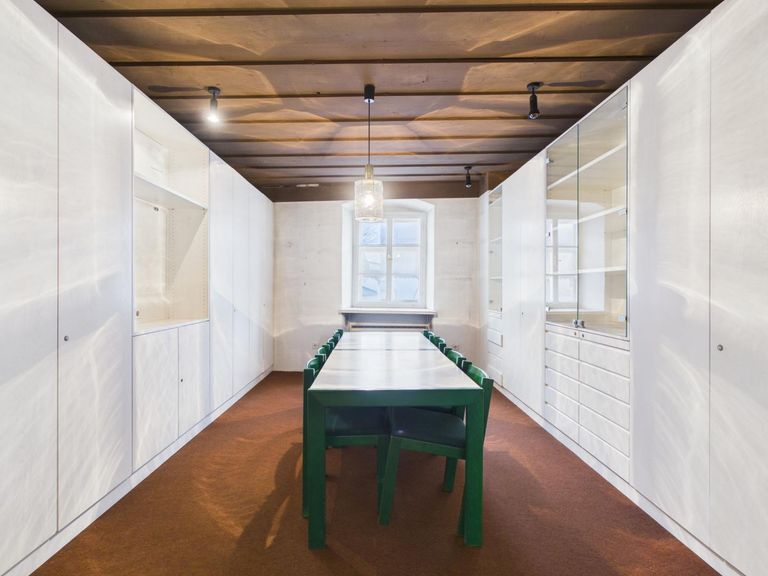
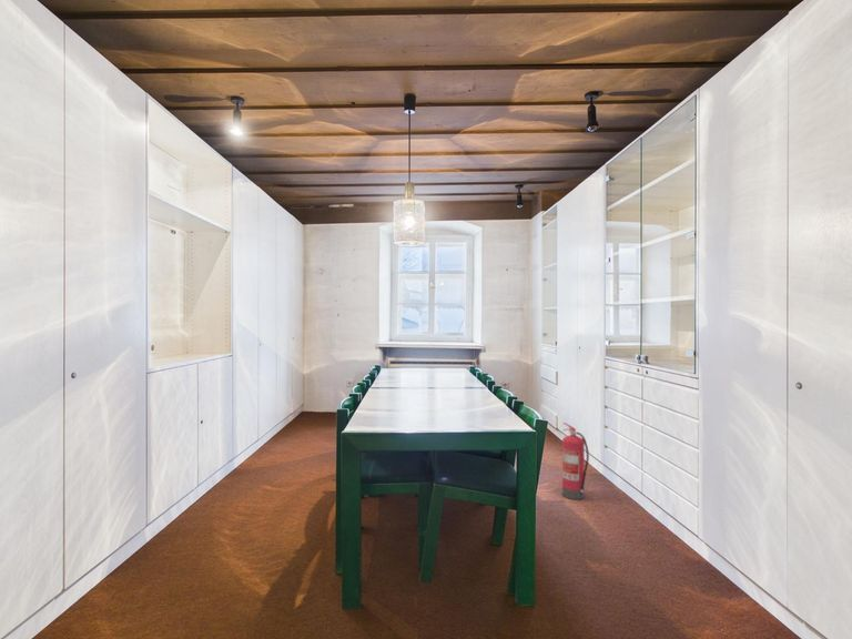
+ fire extinguisher [561,422,590,500]
